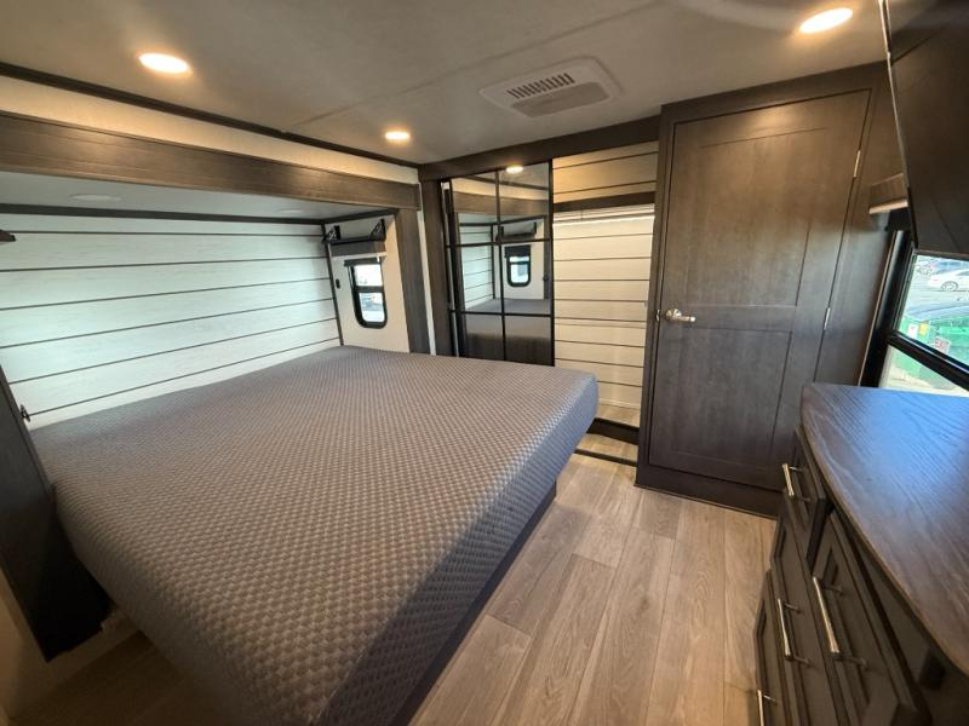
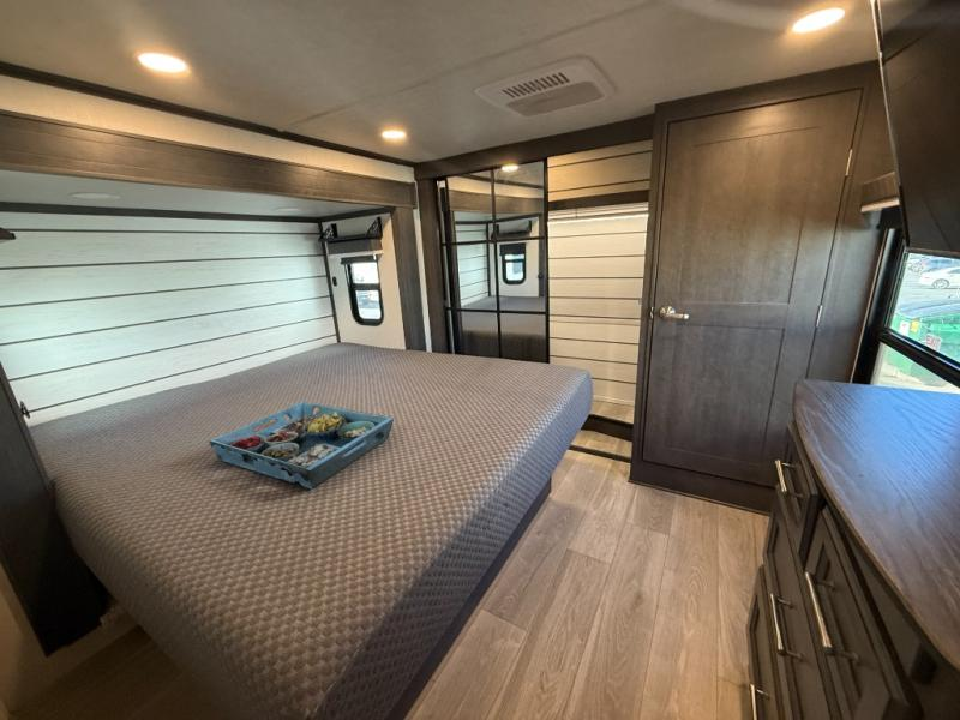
+ serving tray [208,401,395,490]
